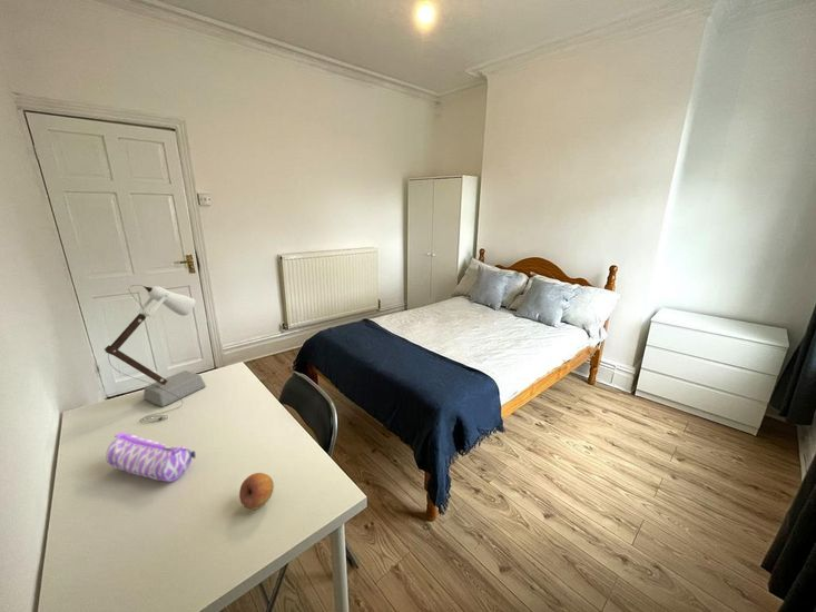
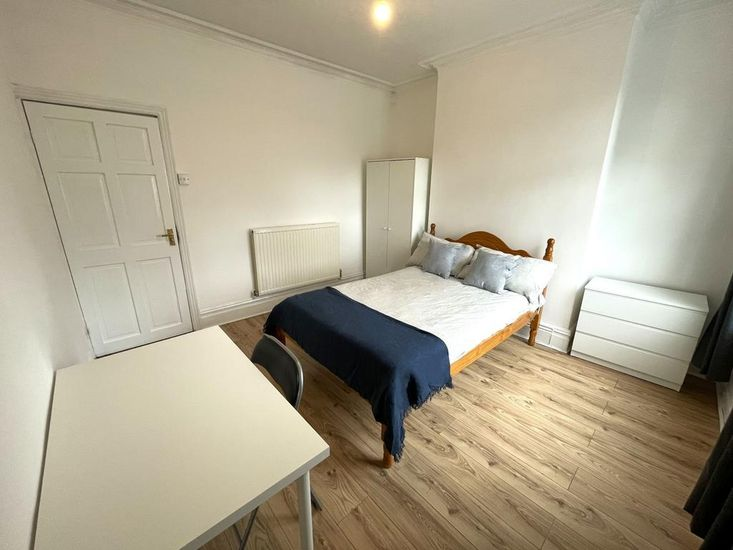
- pencil case [105,431,197,483]
- fruit [238,472,275,511]
- desk lamp [104,284,207,424]
